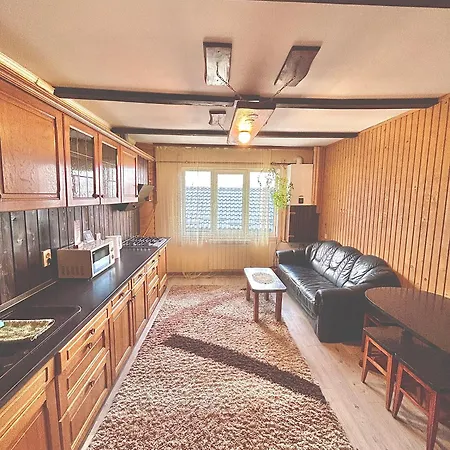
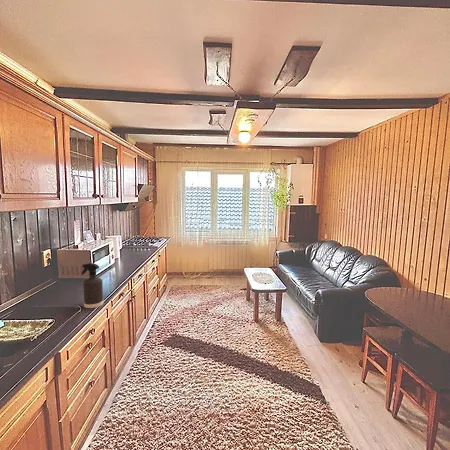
+ spray bottle [80,262,104,309]
